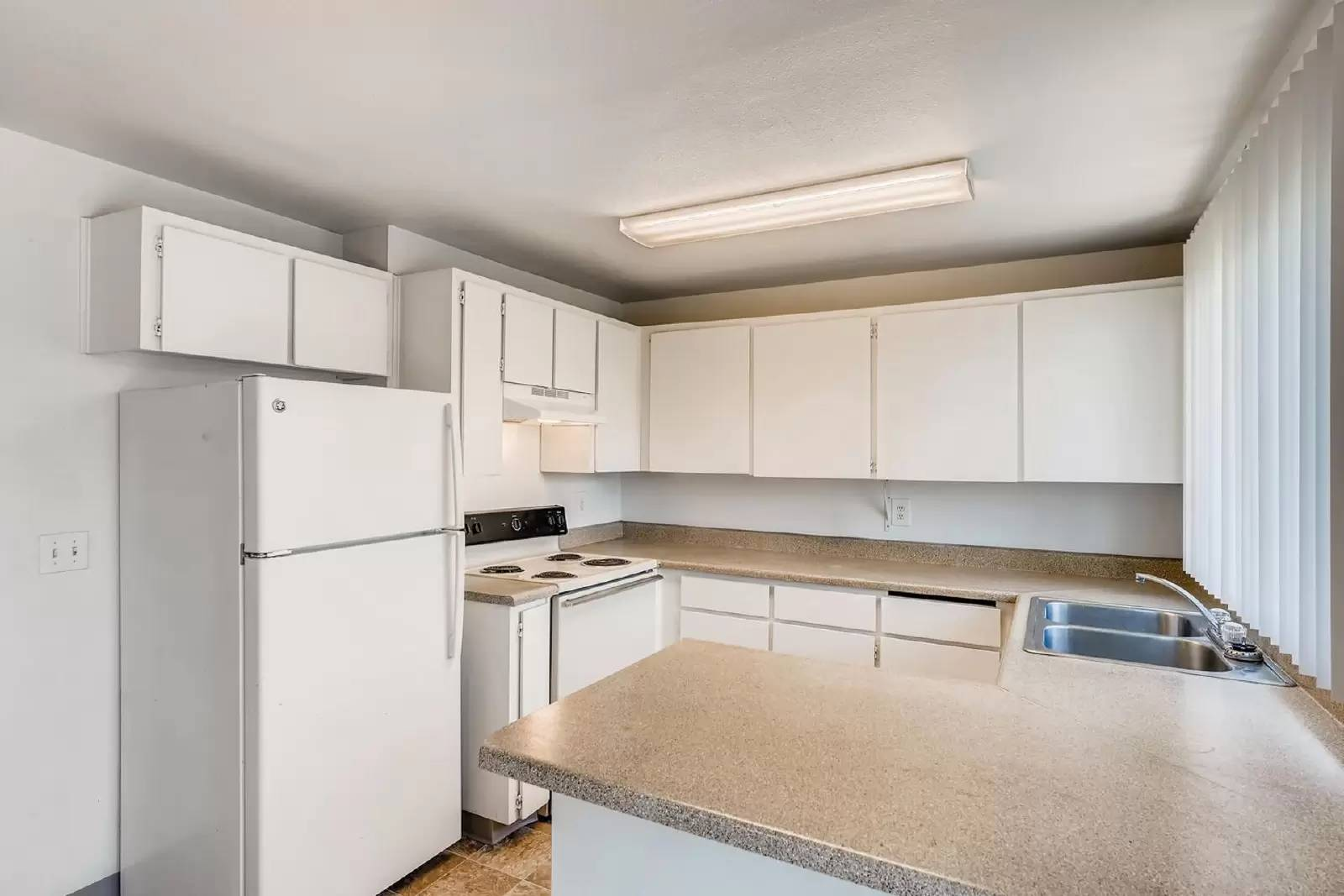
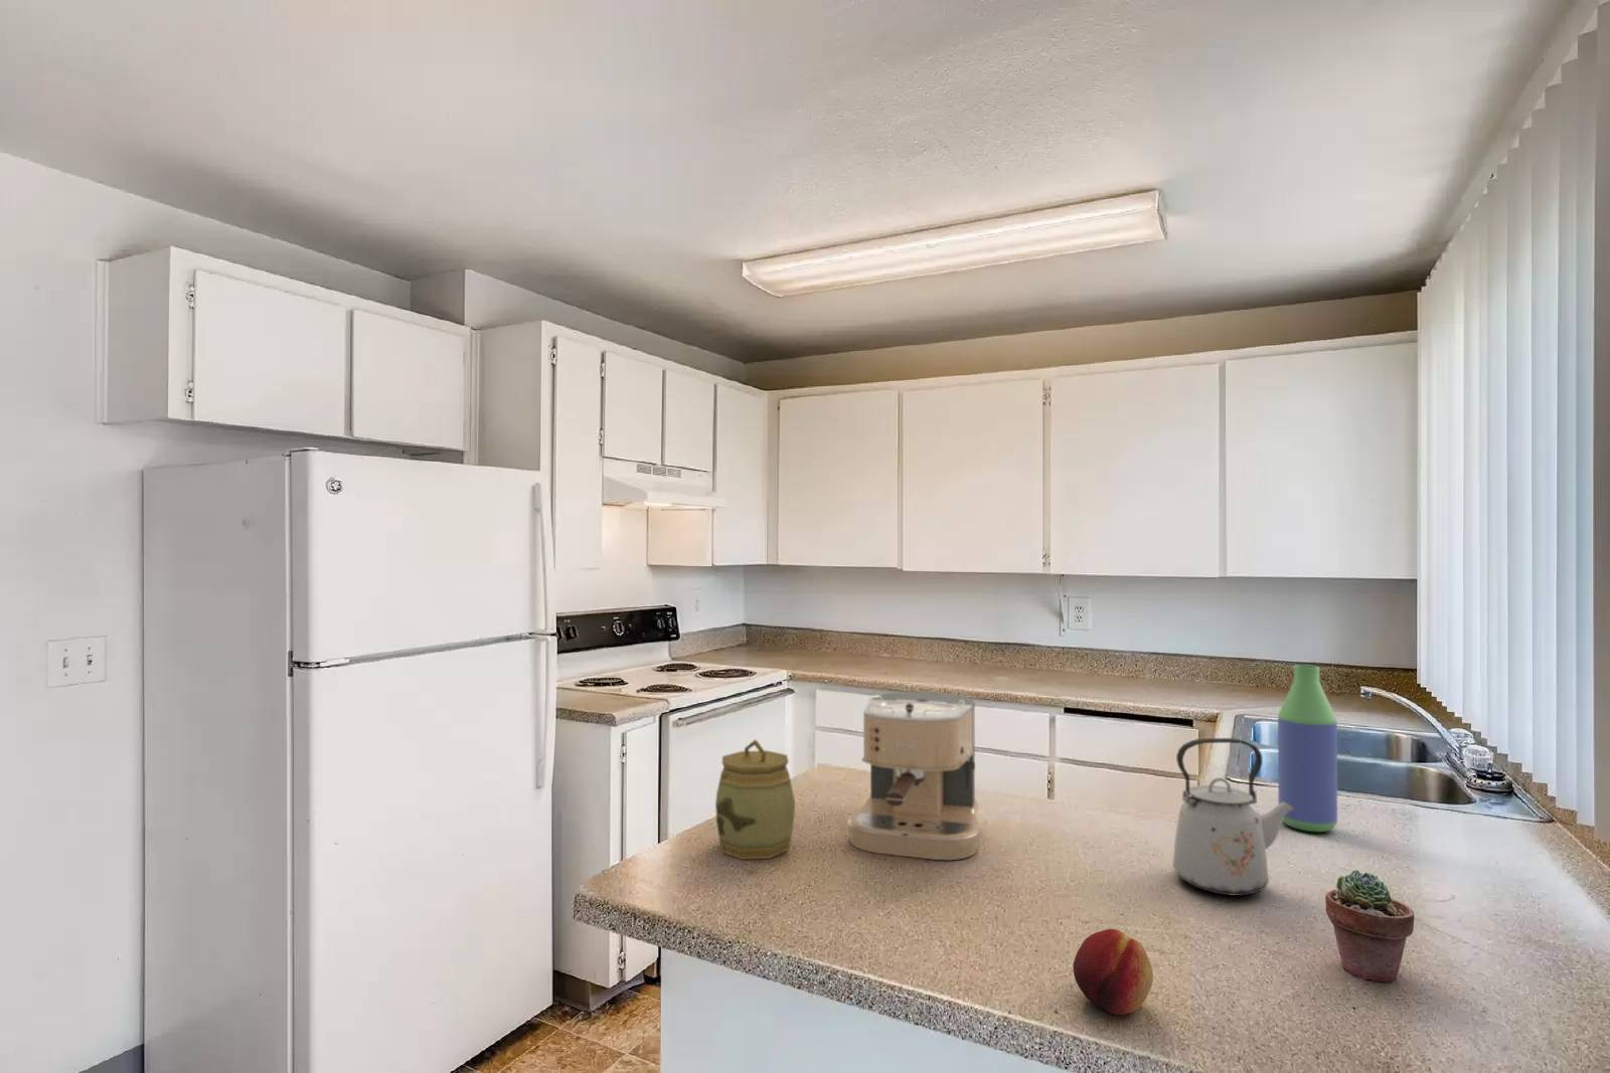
+ potted succulent [1324,869,1415,983]
+ fruit [1072,928,1154,1016]
+ bottle [1277,663,1338,832]
+ jar [714,738,795,860]
+ kettle [1173,738,1295,896]
+ coffee maker [846,691,981,861]
